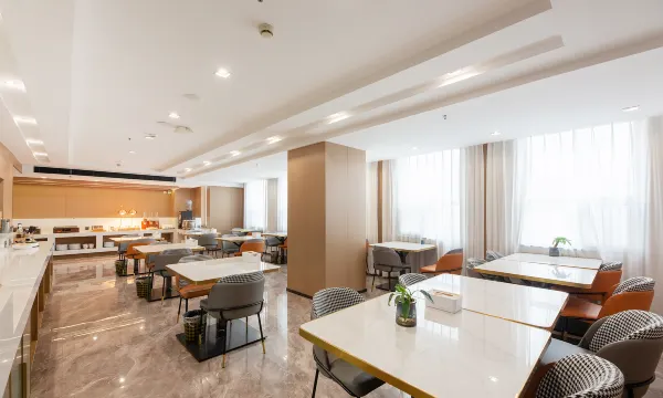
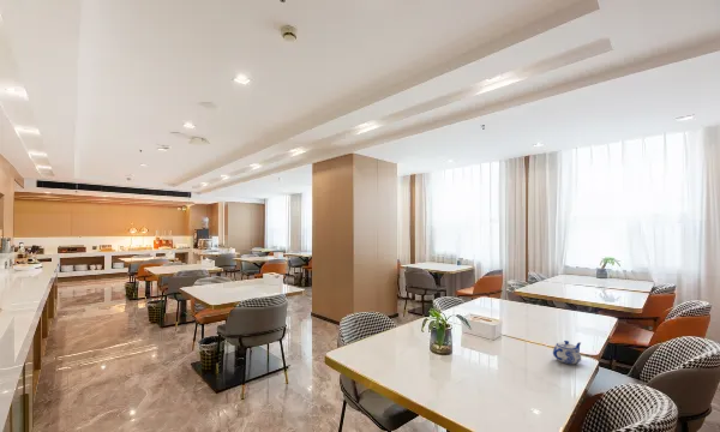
+ teapot [552,340,582,366]
